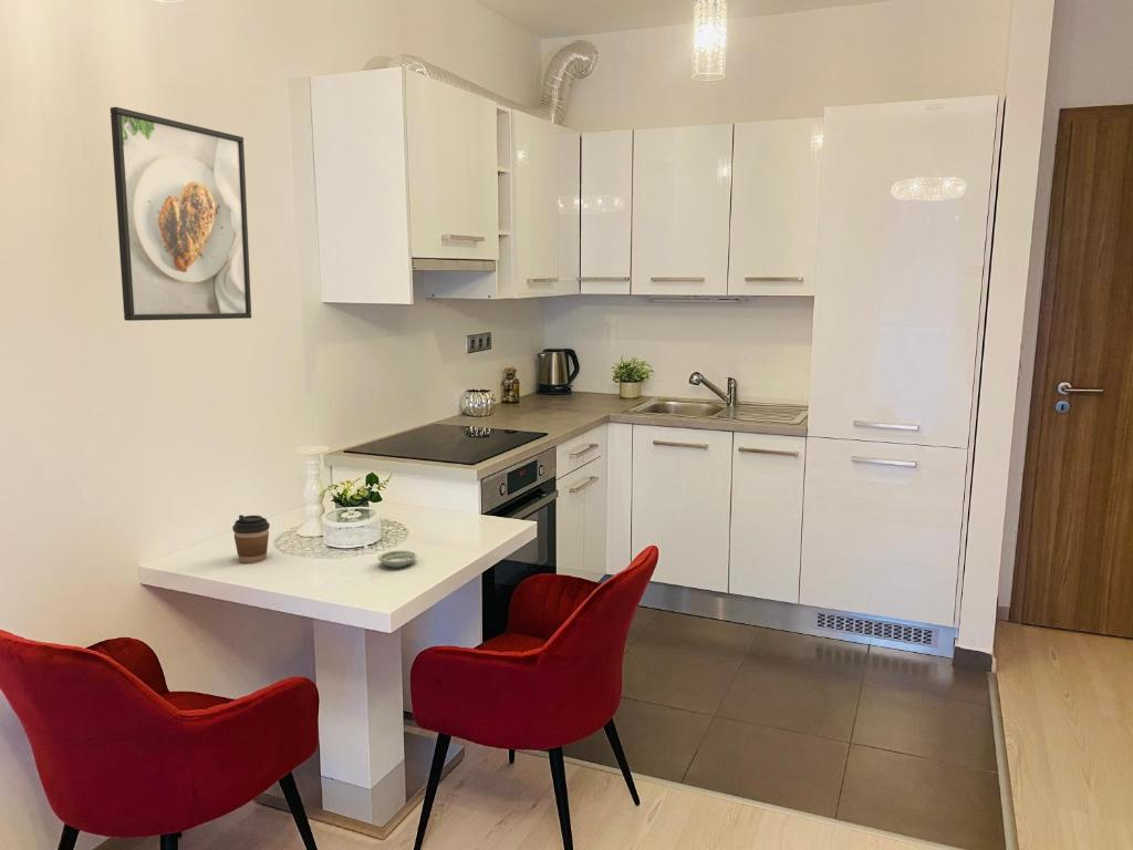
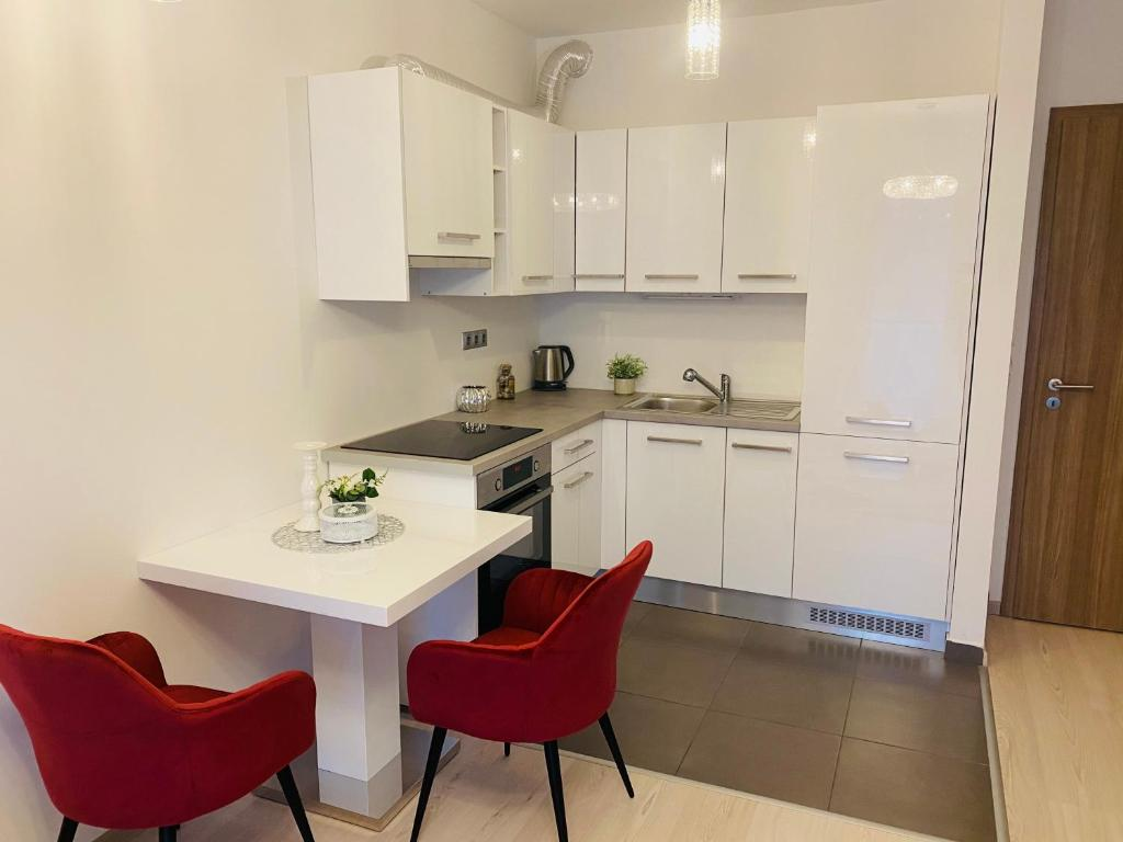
- saucer [377,549,418,569]
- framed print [110,106,252,322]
- coffee cup [231,514,271,564]
